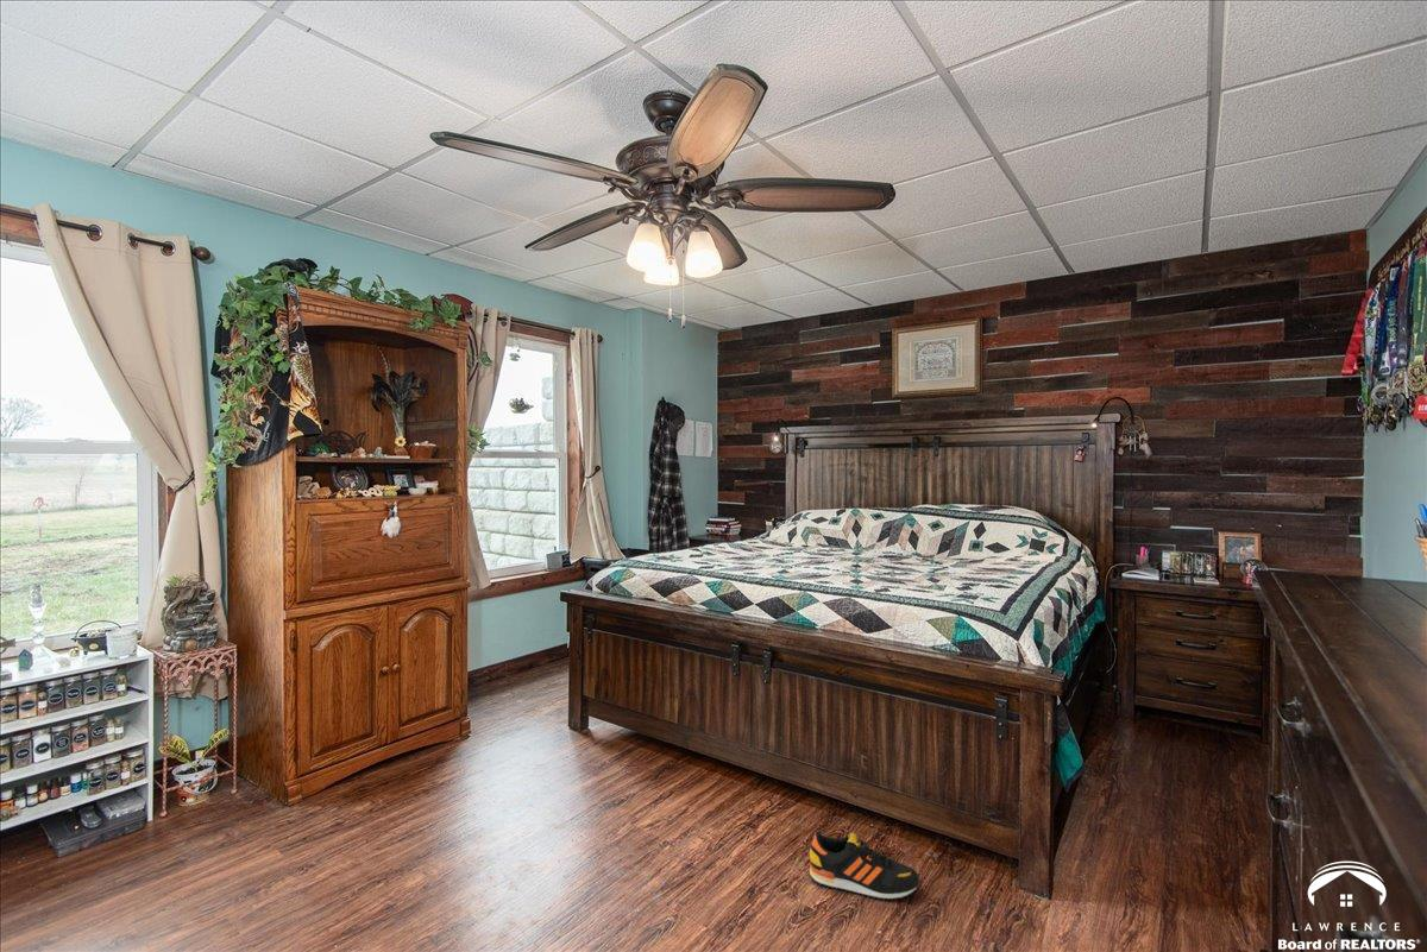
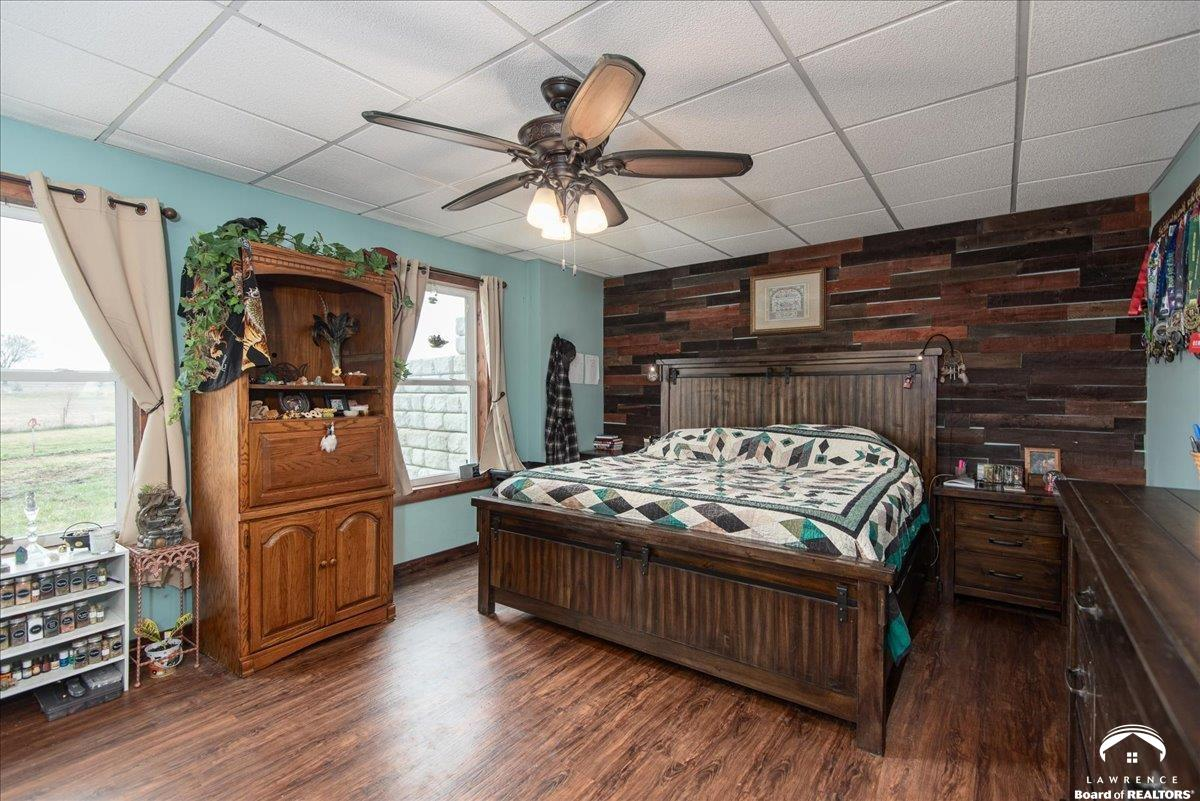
- shoe [809,831,920,901]
